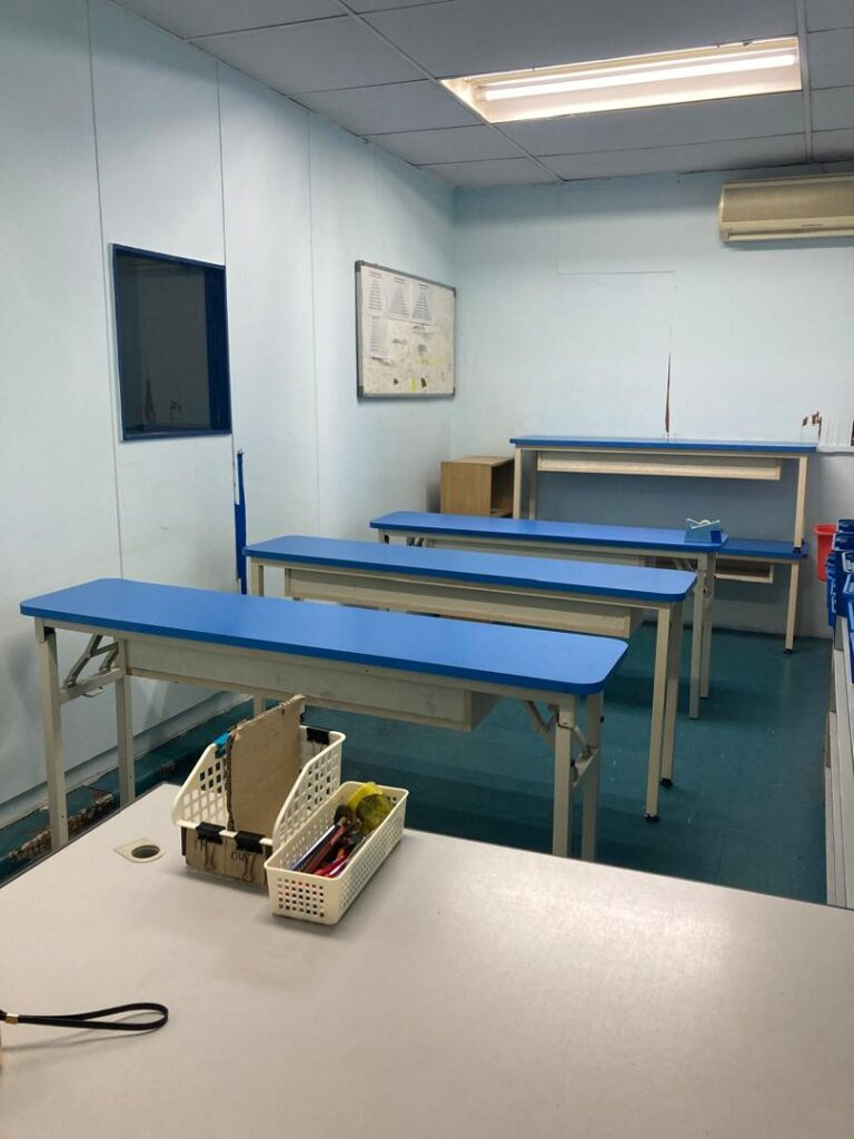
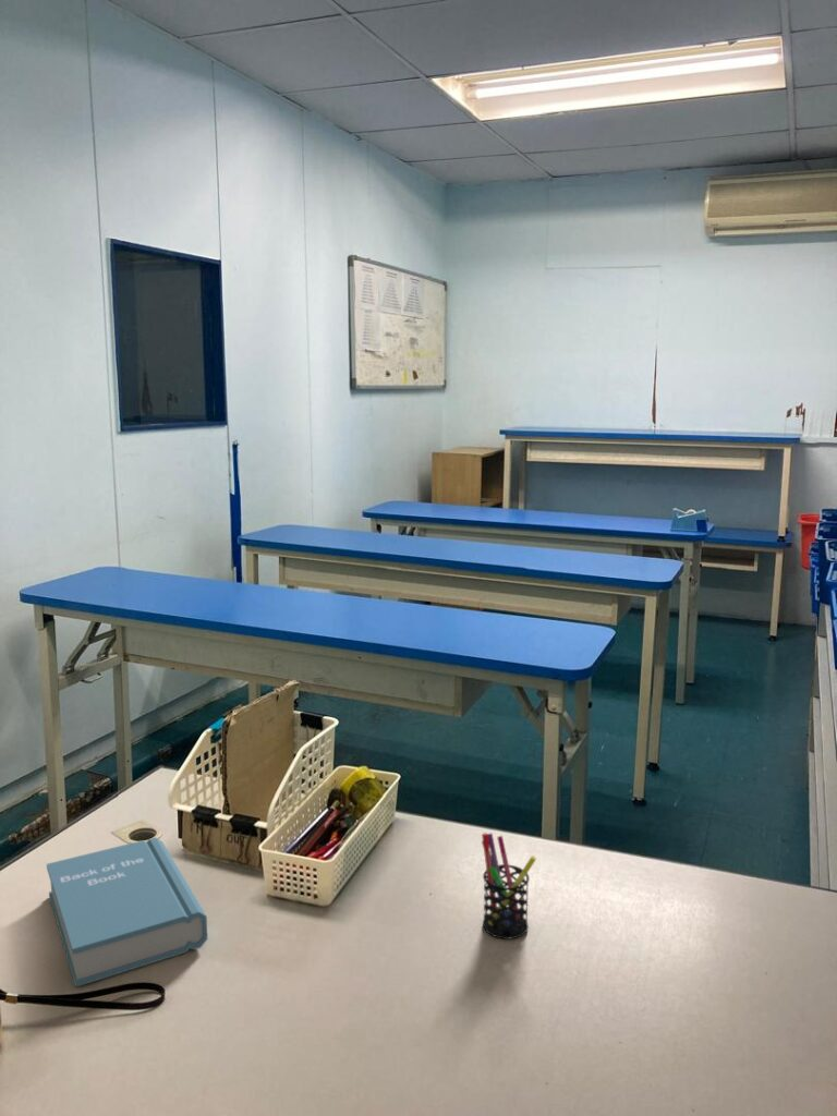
+ pen holder [481,833,537,941]
+ book [46,836,208,988]
